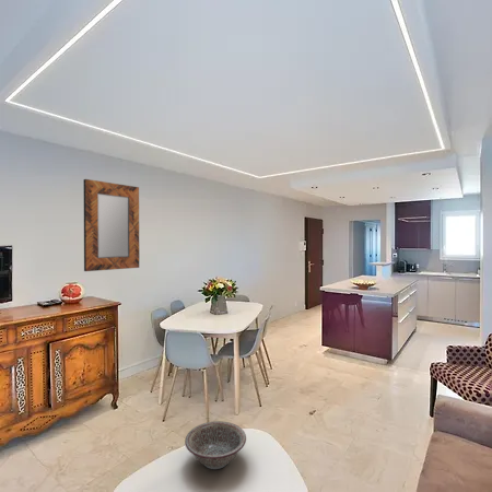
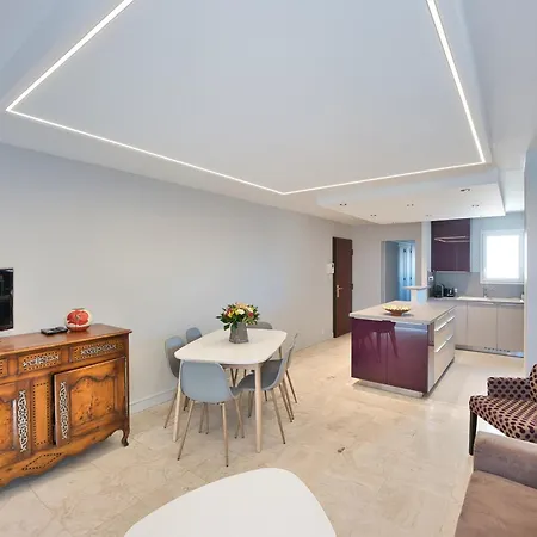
- home mirror [82,178,140,272]
- decorative bowl [184,420,247,470]
